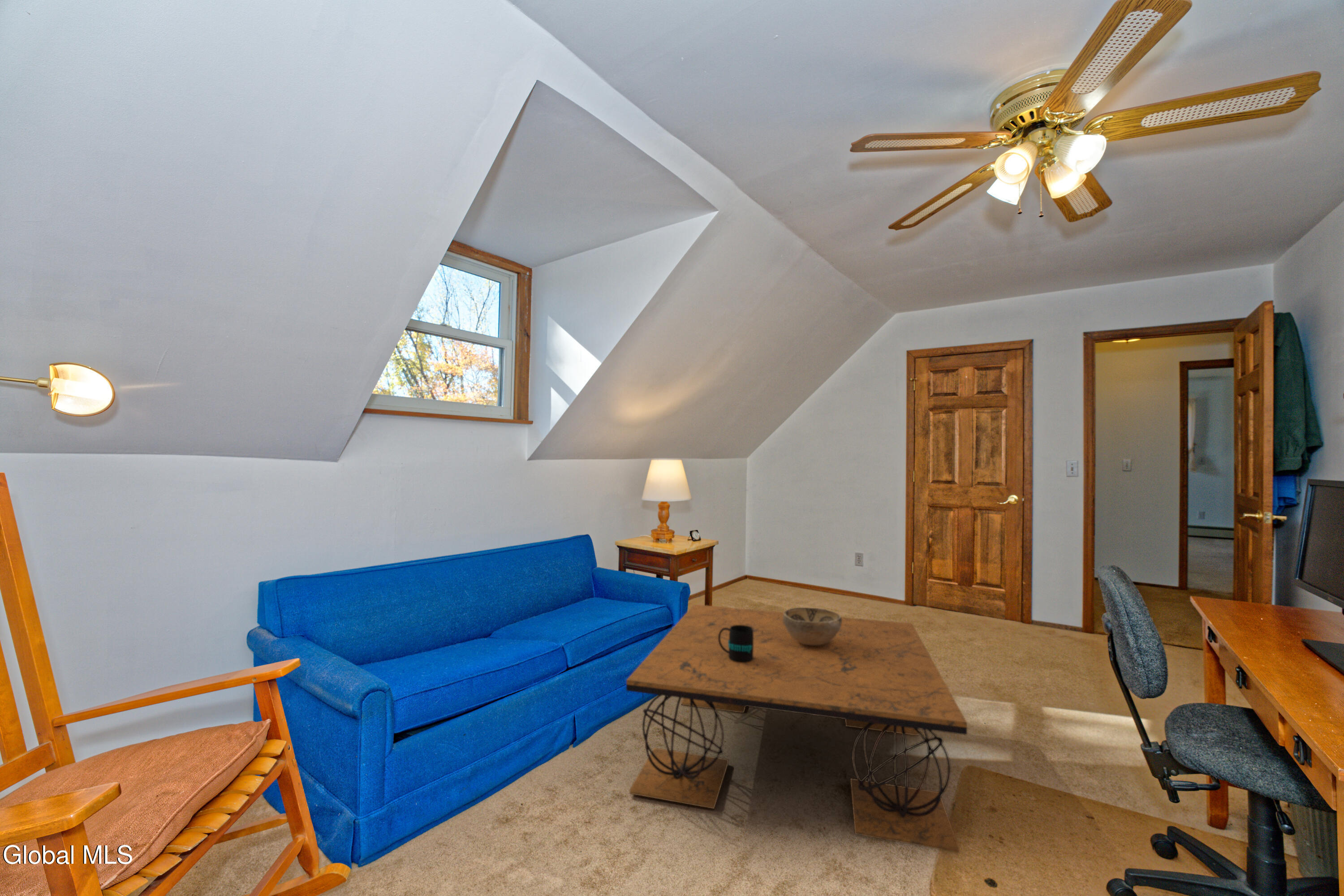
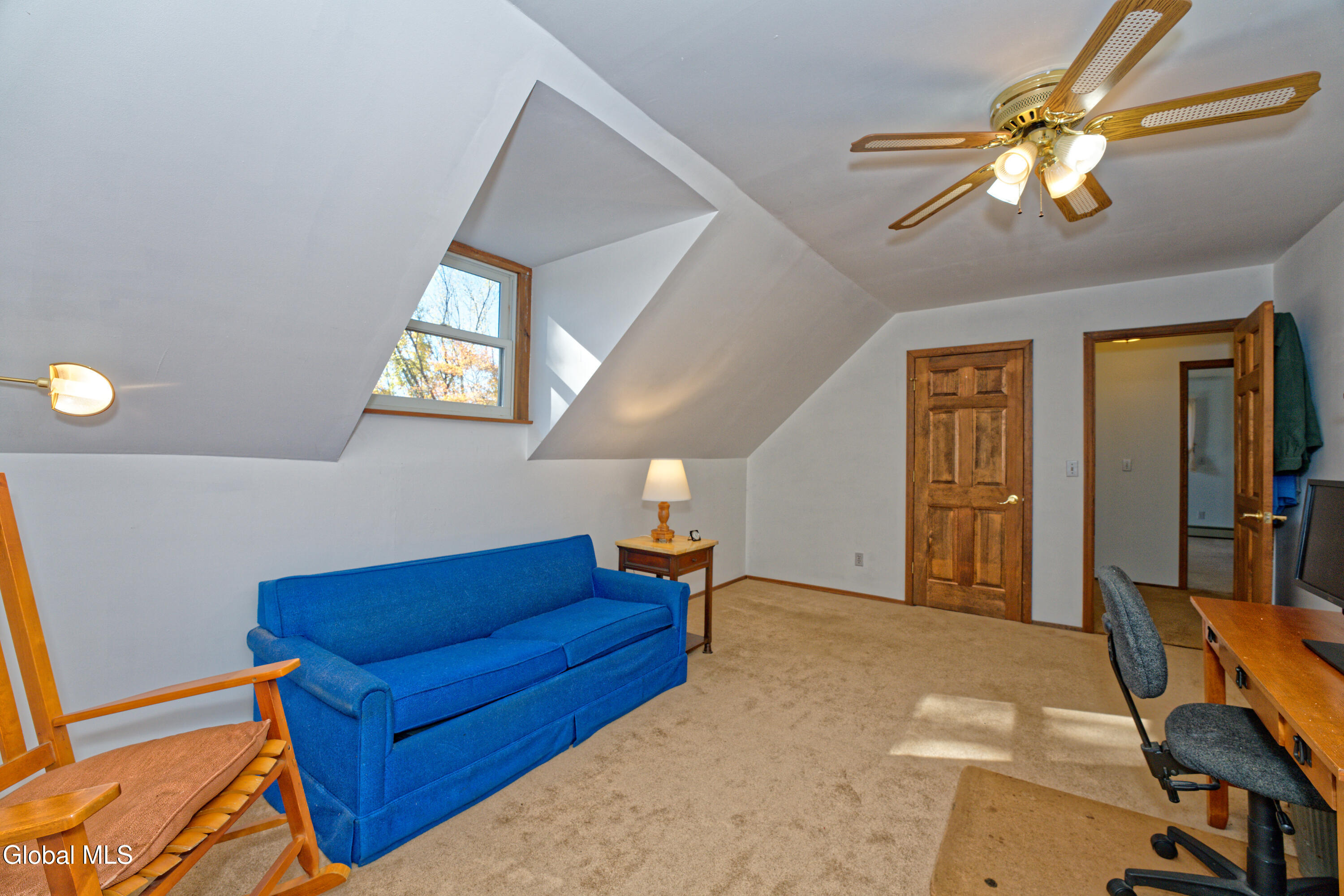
- coffee table [626,604,968,853]
- decorative bowl [783,607,842,646]
- mug [718,625,754,662]
